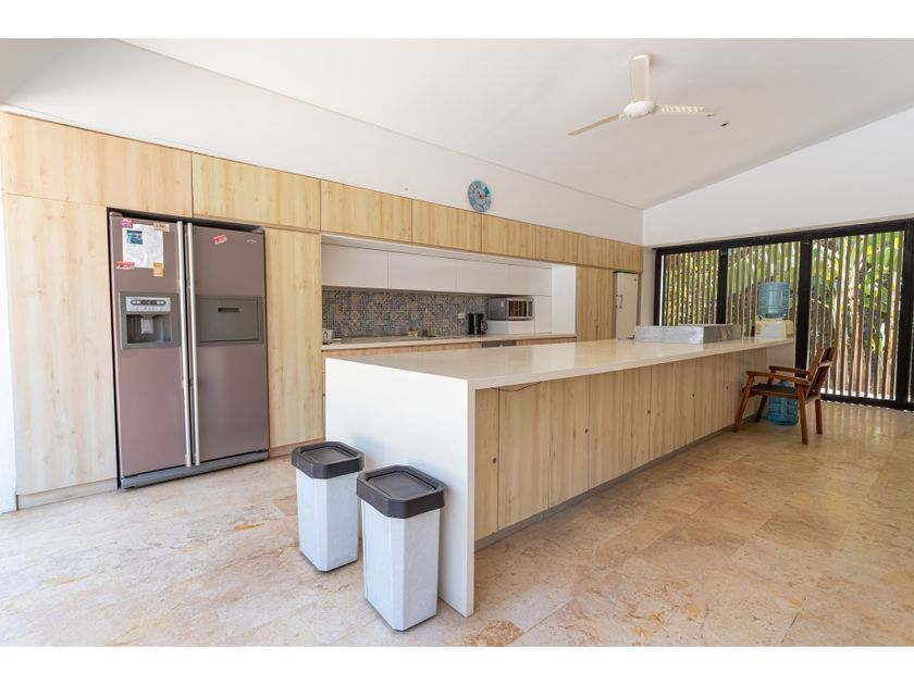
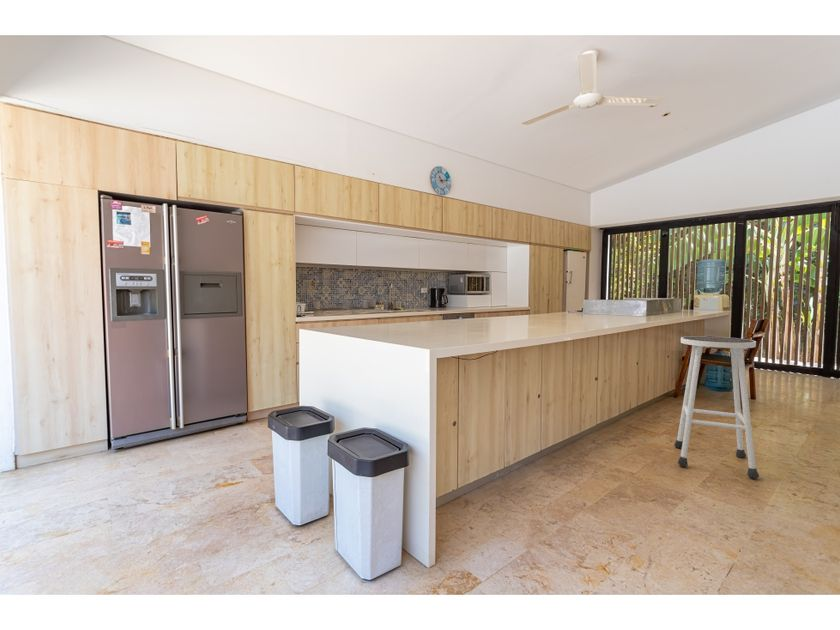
+ stool [673,335,760,479]
